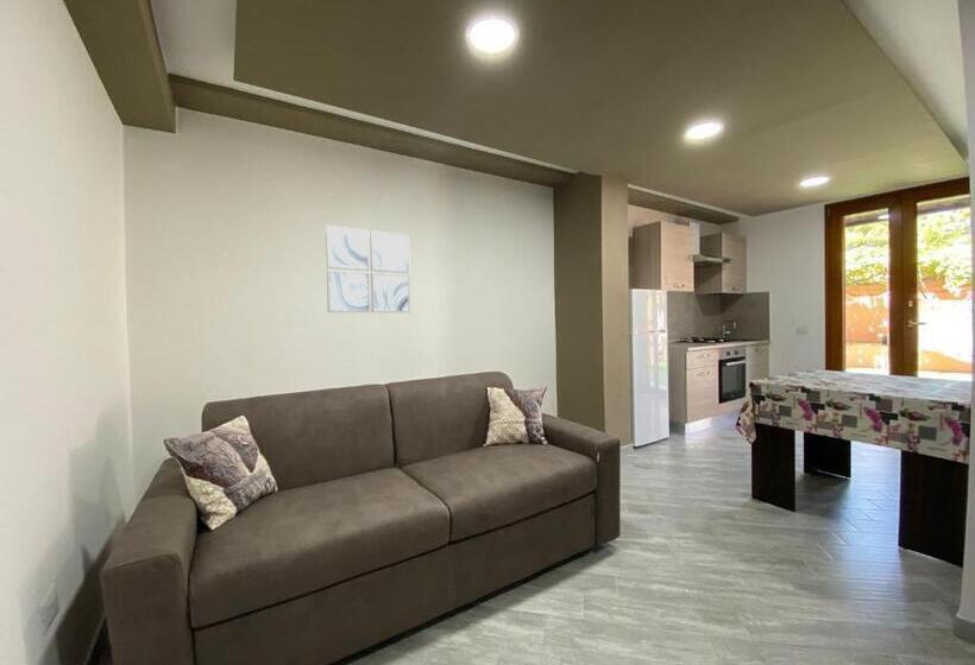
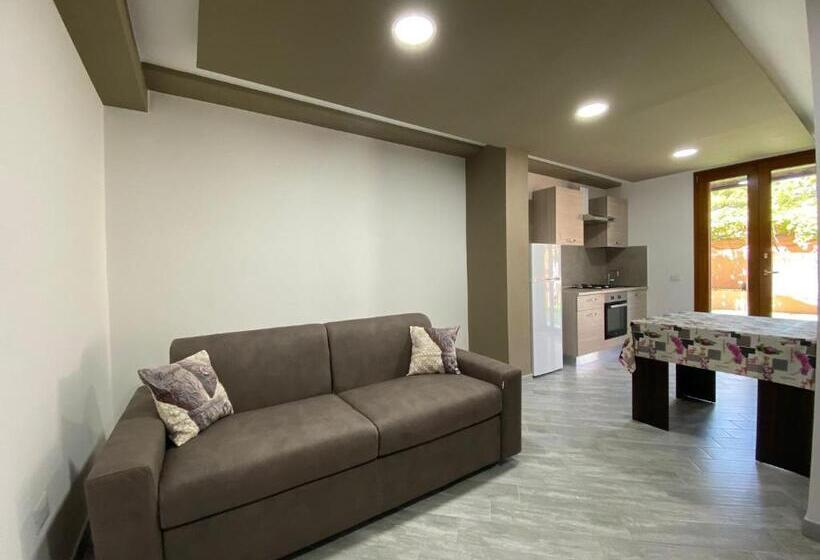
- wall art [325,224,411,314]
